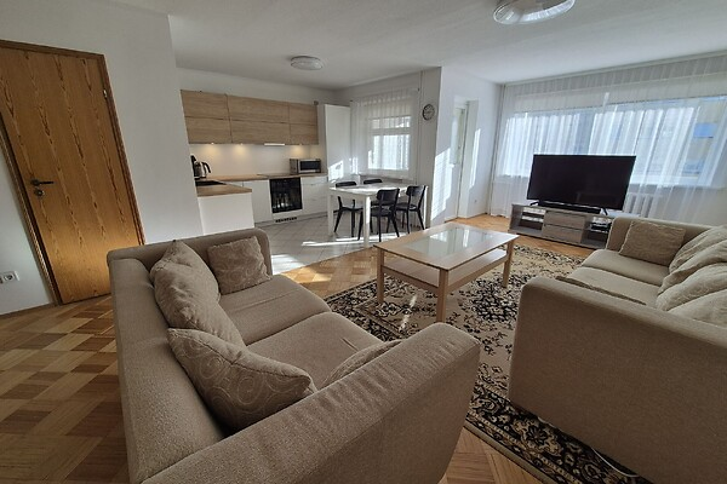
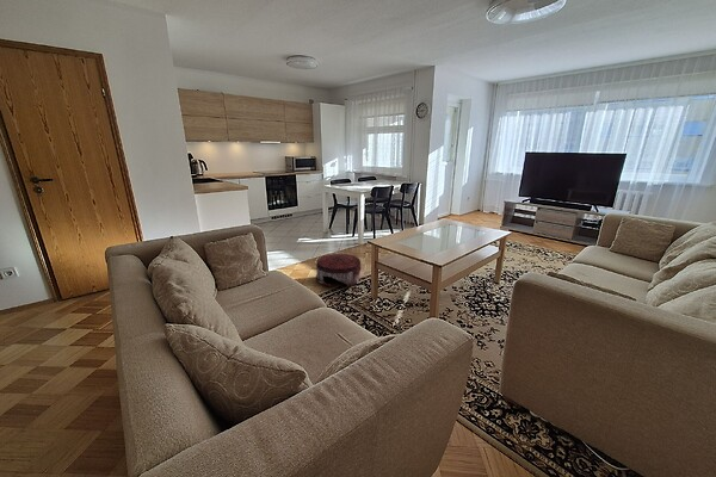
+ pouf [315,253,362,287]
